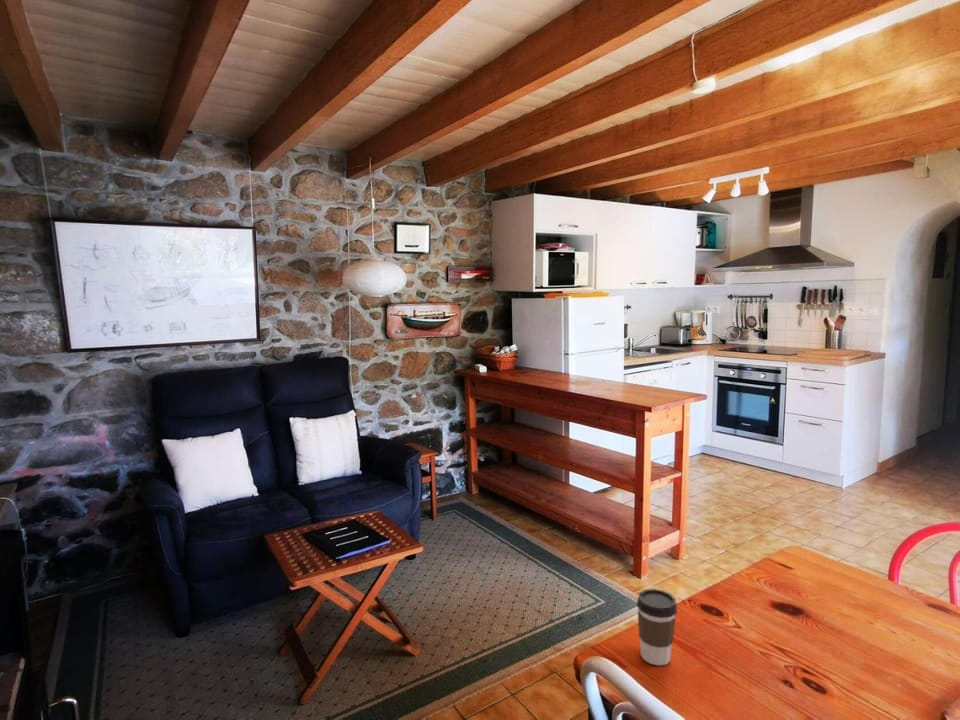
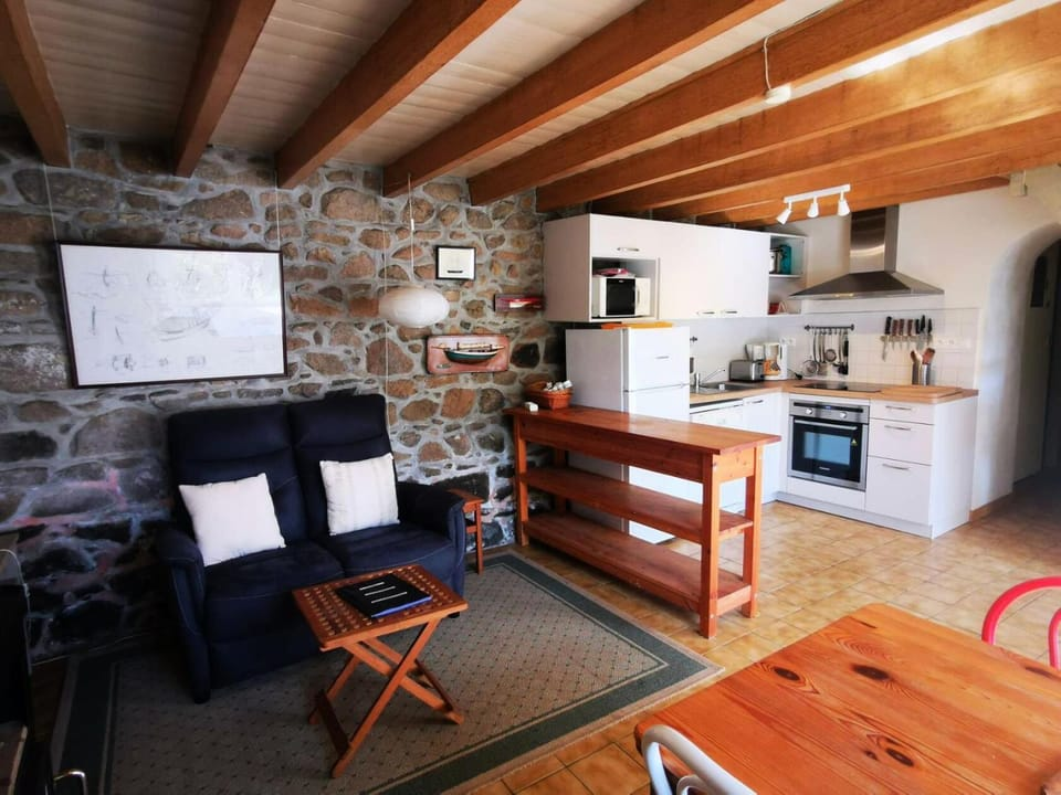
- coffee cup [636,588,678,667]
